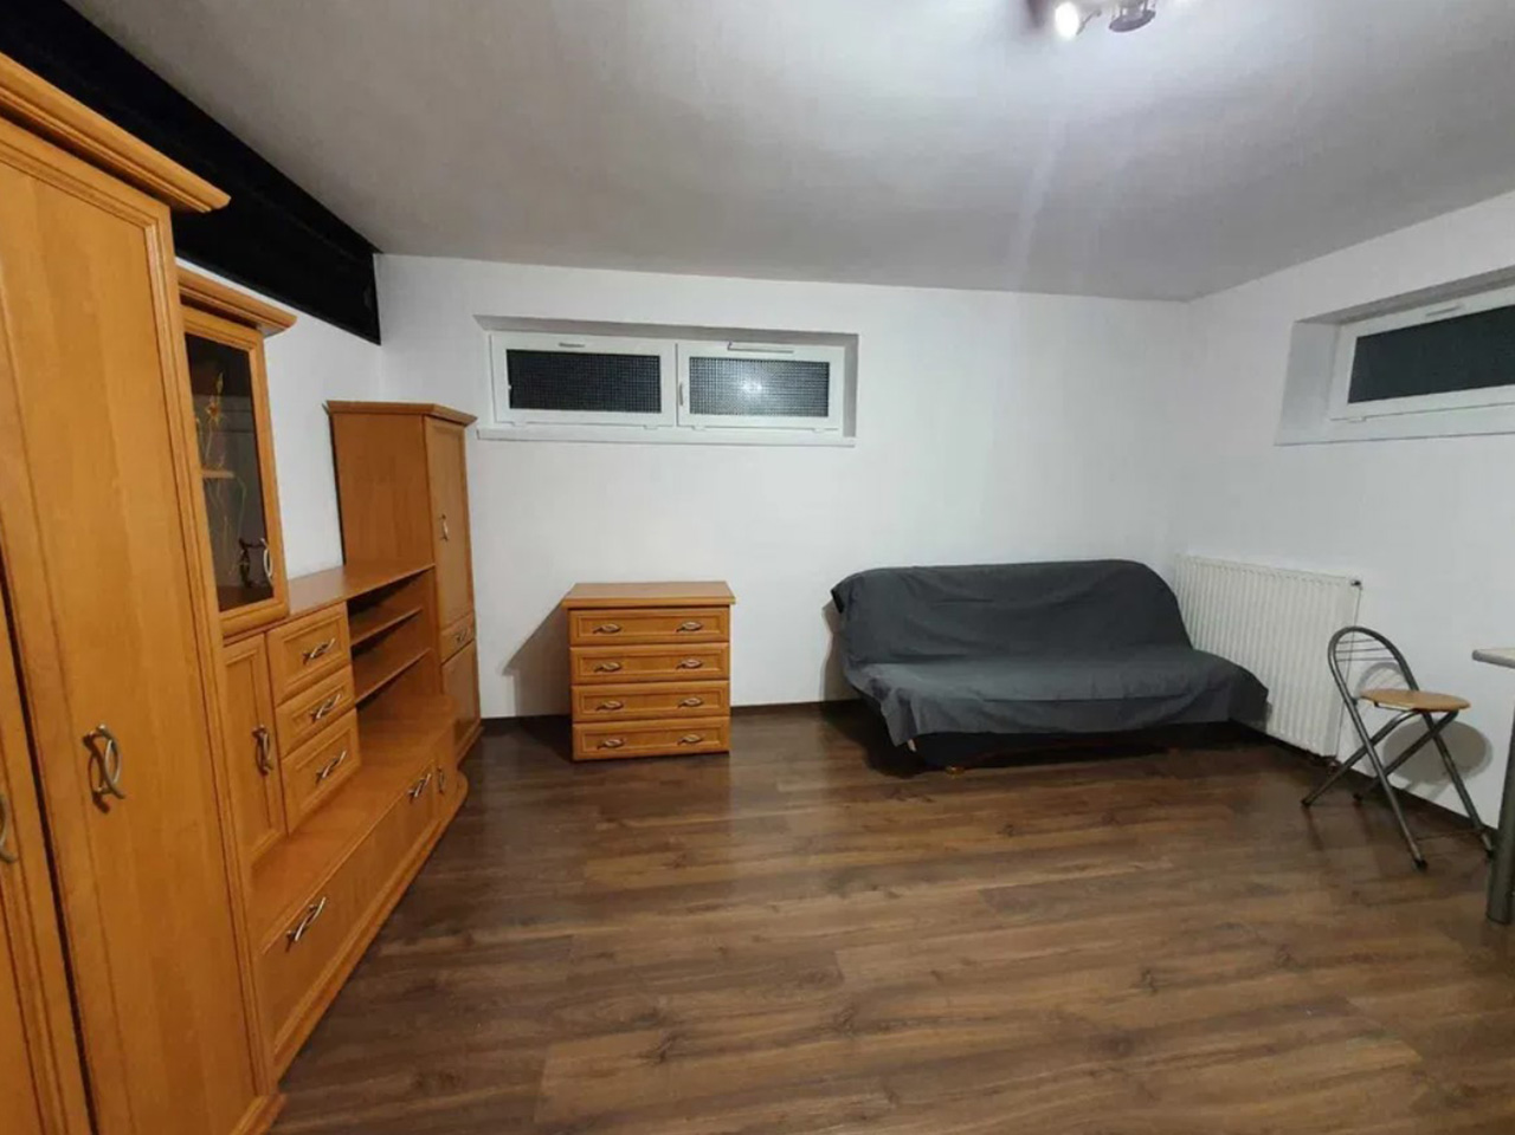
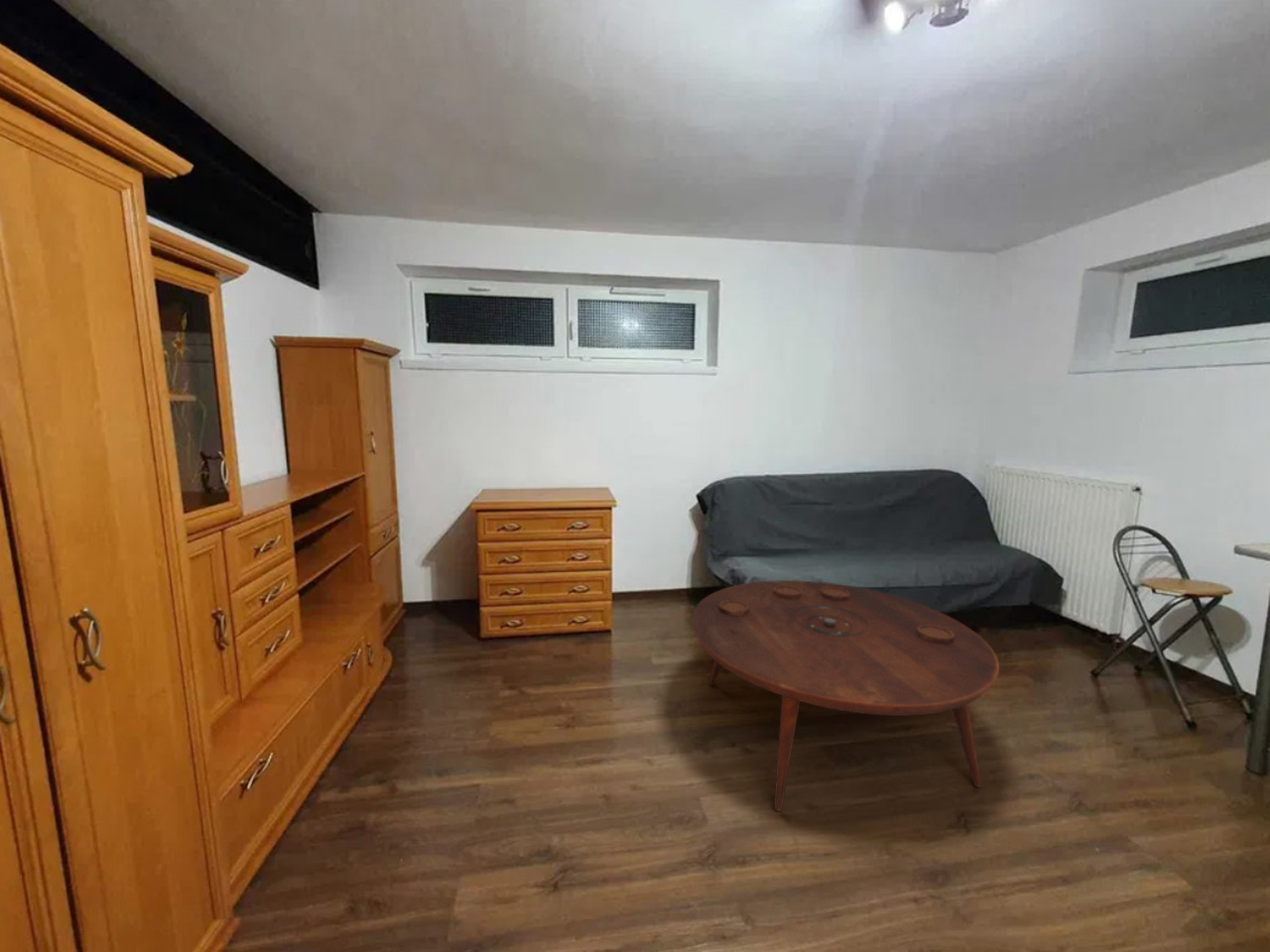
+ coffee table [691,579,1000,812]
